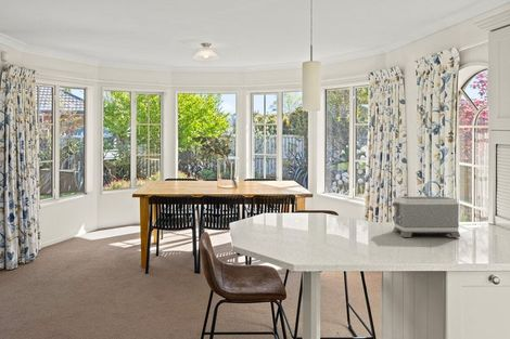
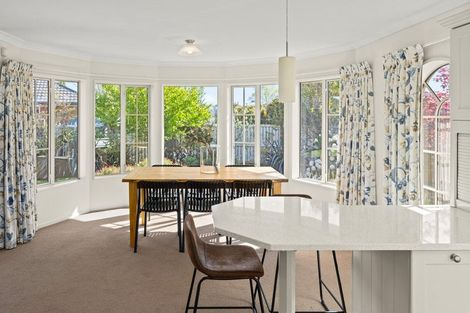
- toaster [392,196,462,238]
